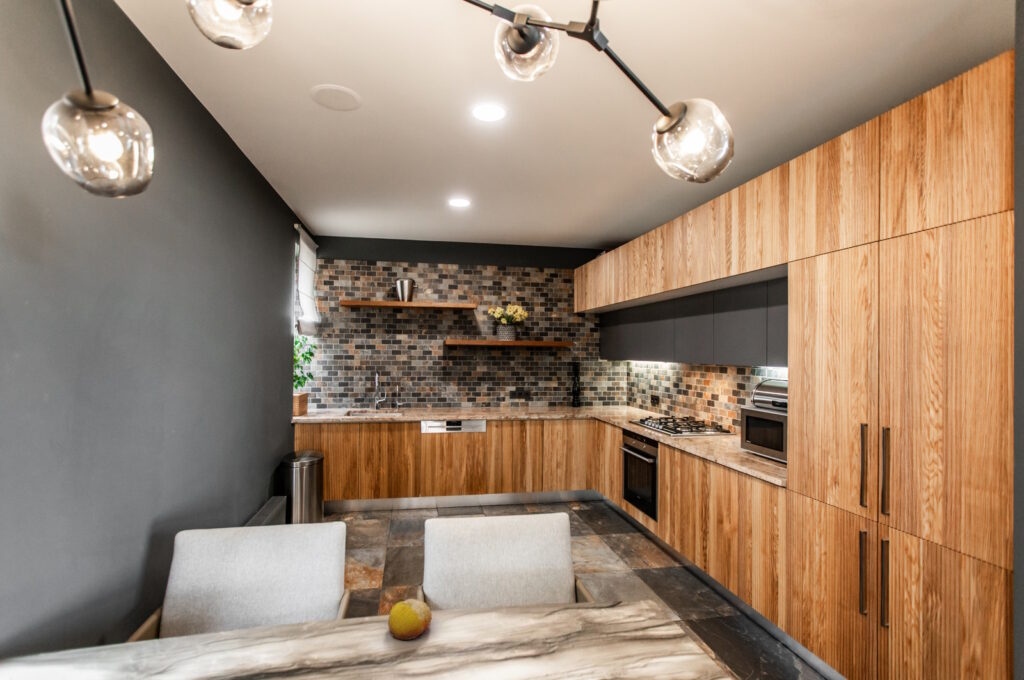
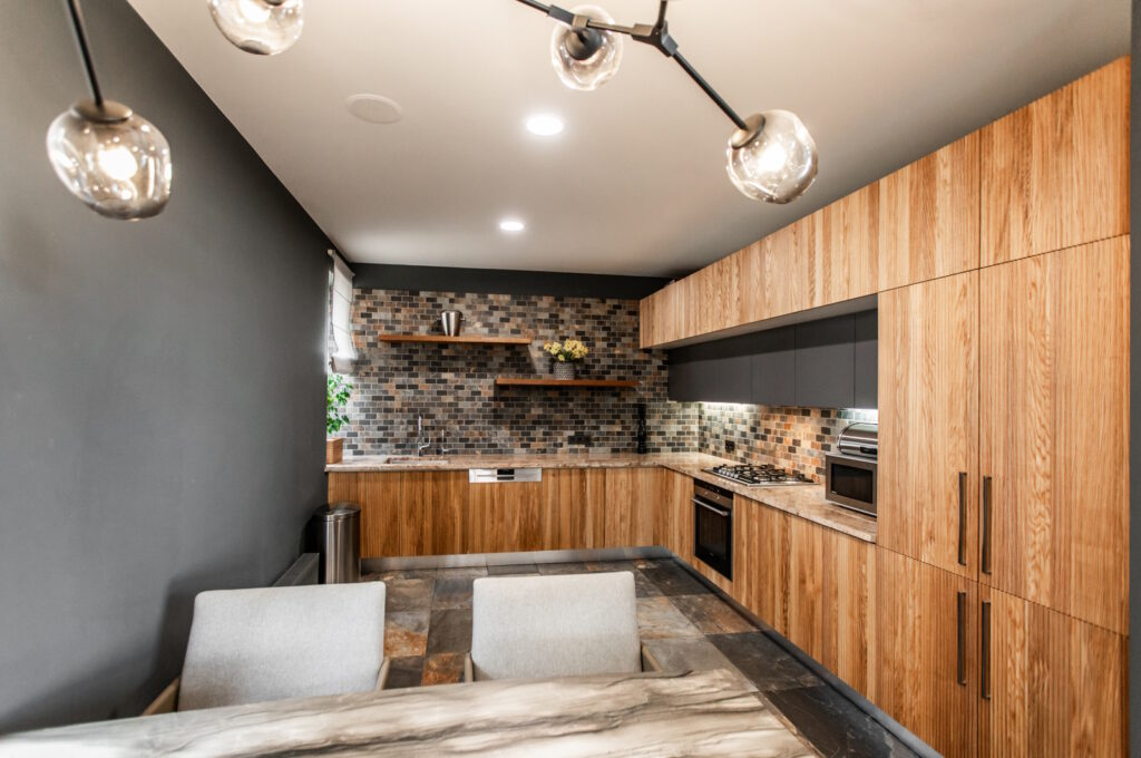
- fruit [387,598,433,641]
